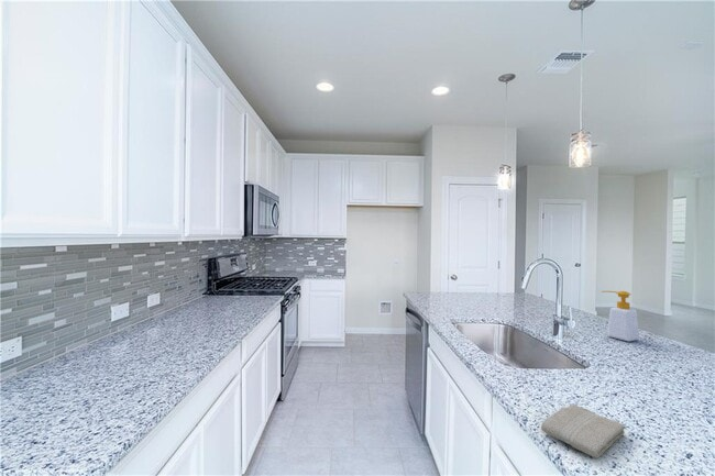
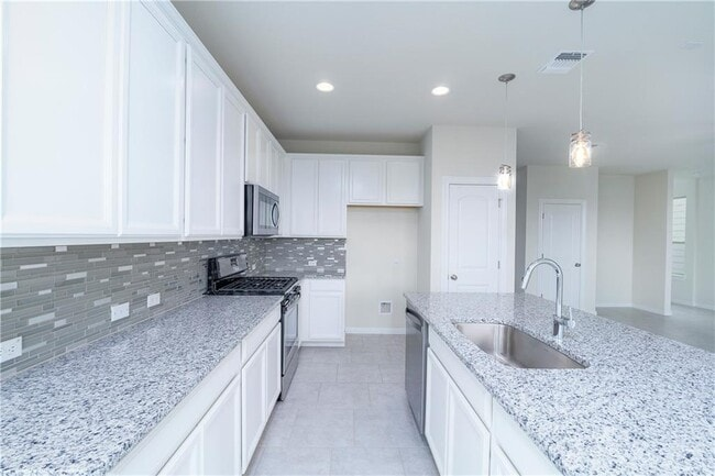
- washcloth [540,403,626,458]
- soap bottle [601,290,640,342]
